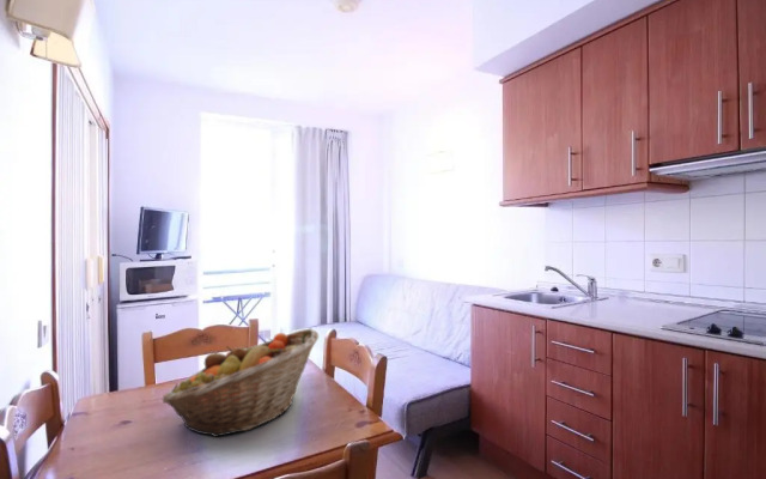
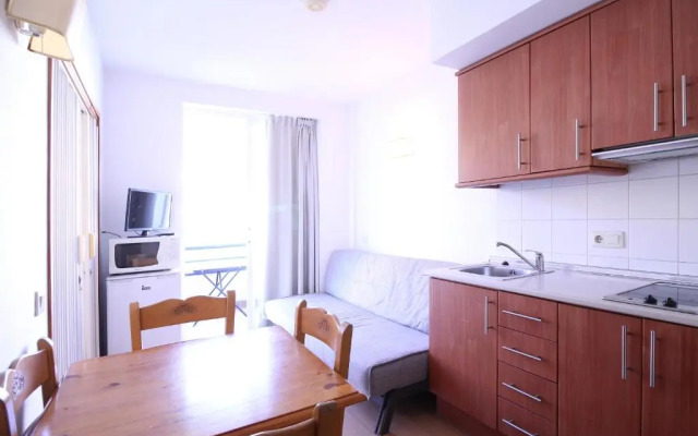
- fruit basket [160,328,320,438]
